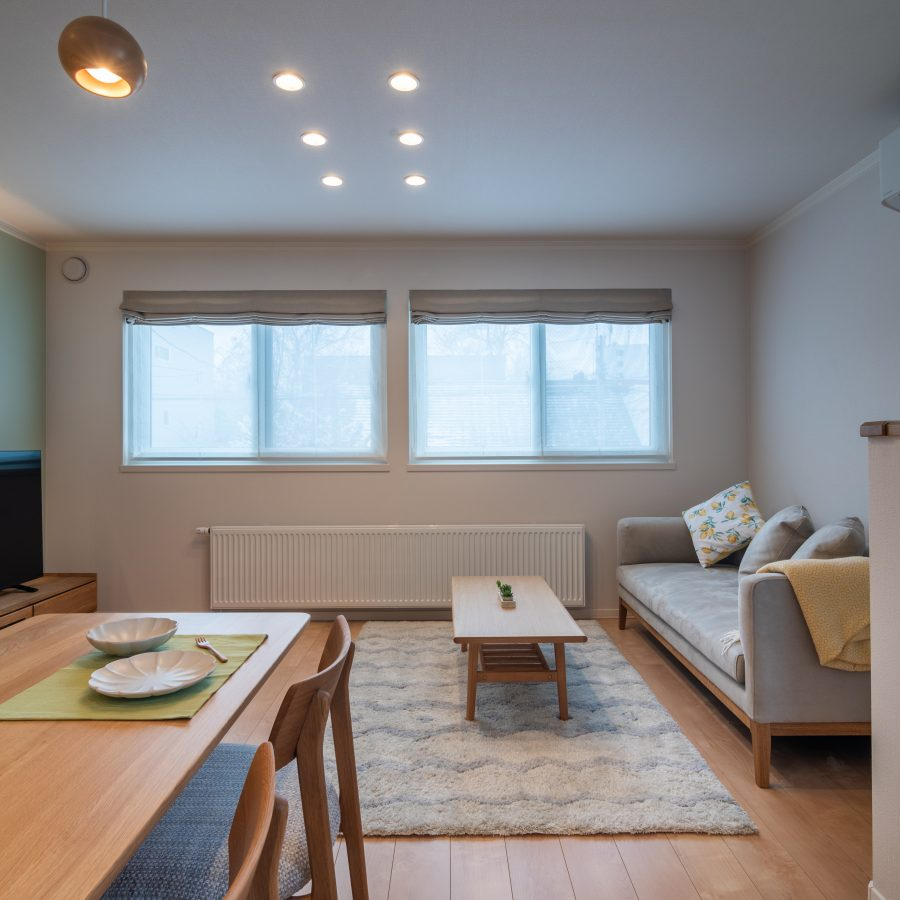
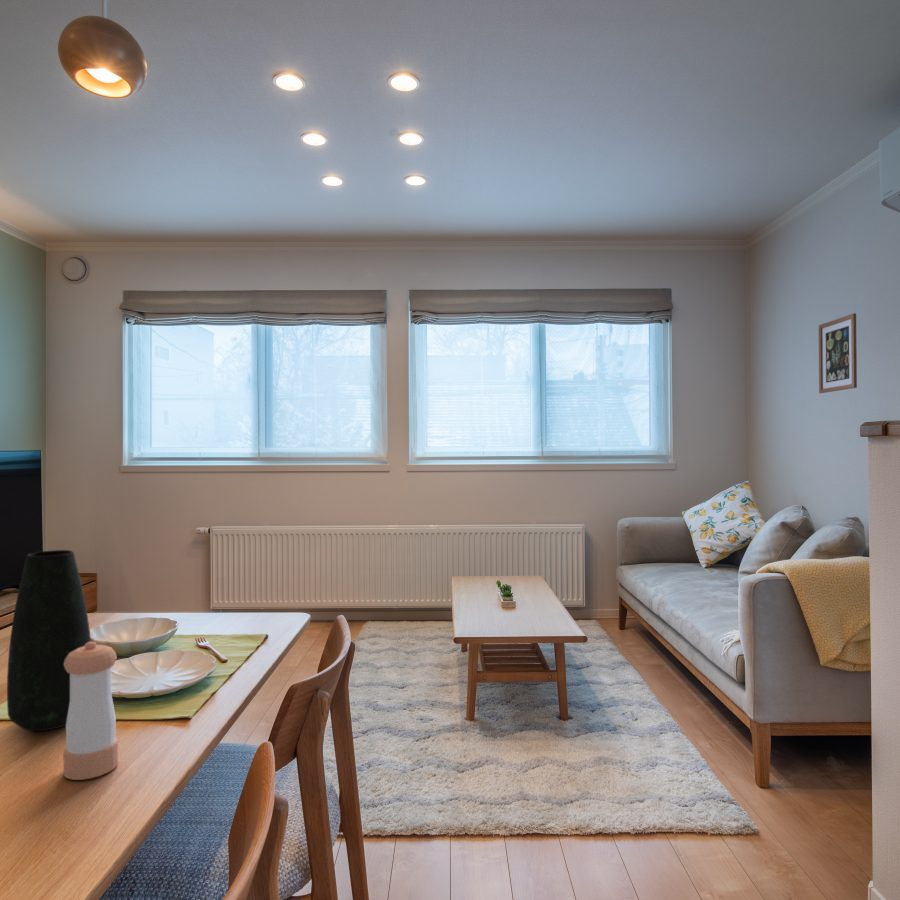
+ pepper shaker [63,641,119,781]
+ vase [6,549,92,732]
+ wall art [818,312,858,394]
